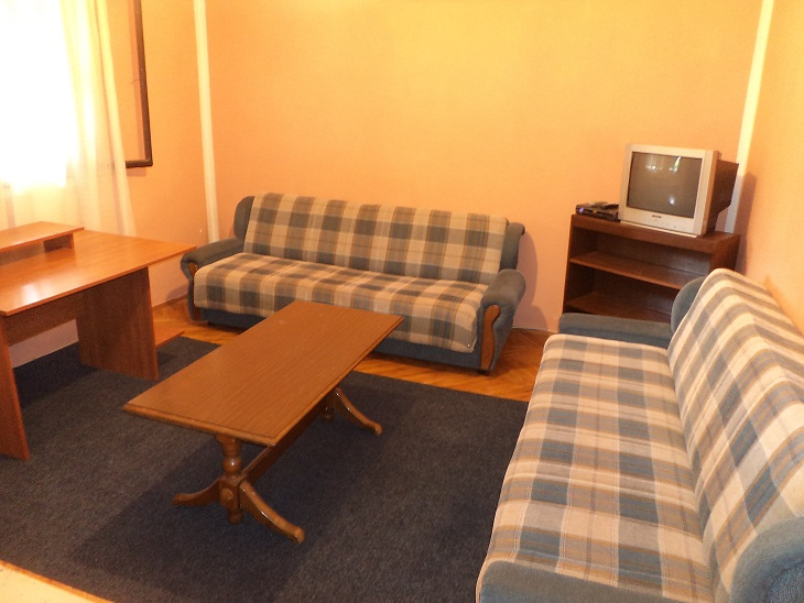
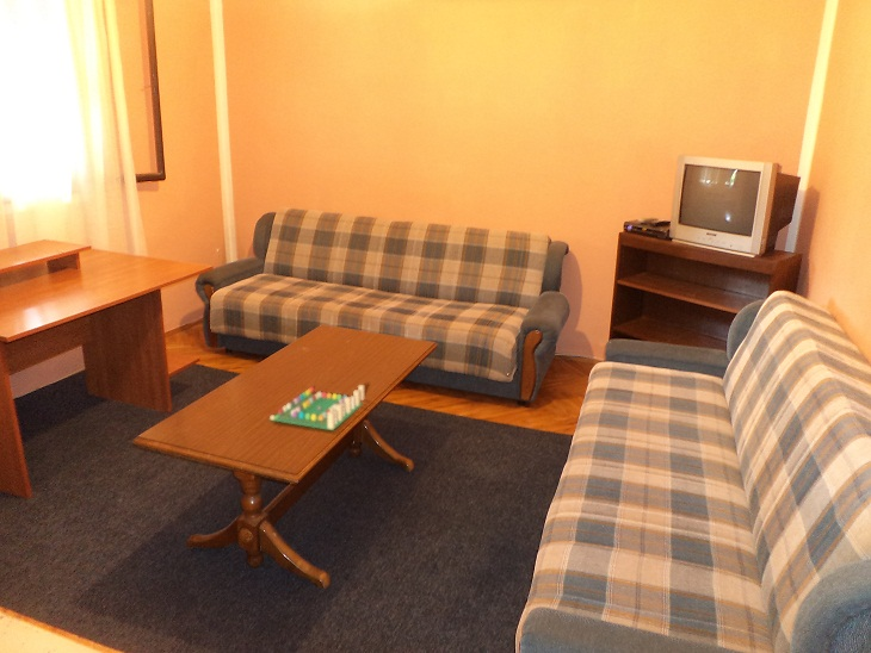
+ board game [268,384,365,431]
